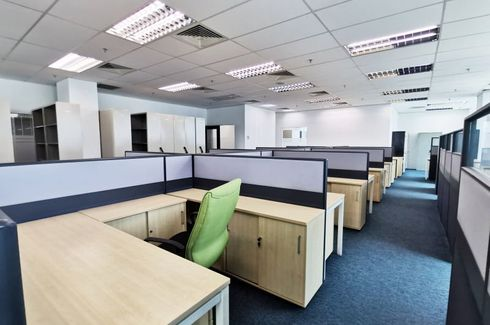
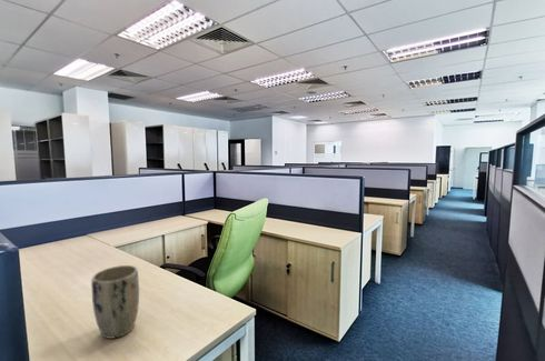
+ plant pot [90,264,140,340]
